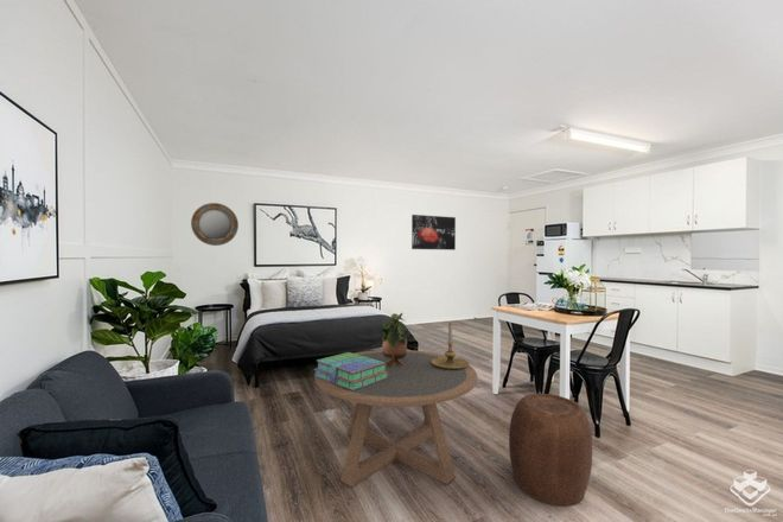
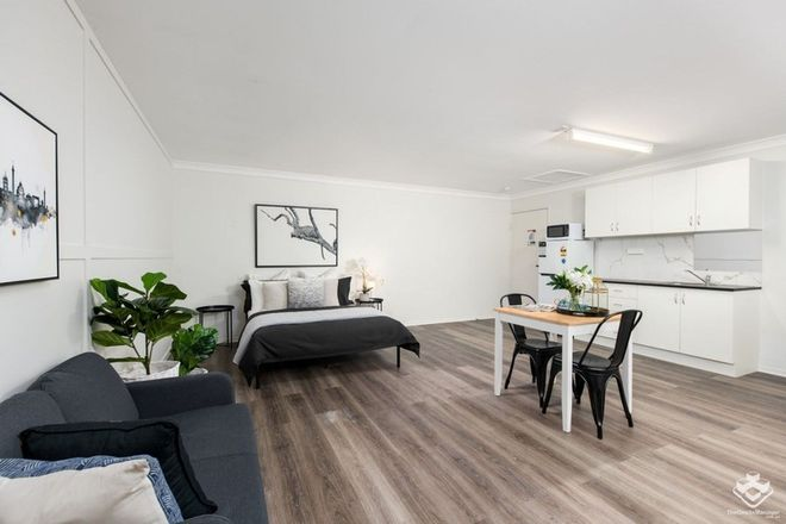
- coffee table [314,349,478,488]
- potted plant [381,312,410,368]
- wall art [410,214,457,252]
- stack of books [313,351,388,390]
- home mirror [190,202,240,247]
- stool [508,393,593,508]
- candle holder [432,322,471,369]
